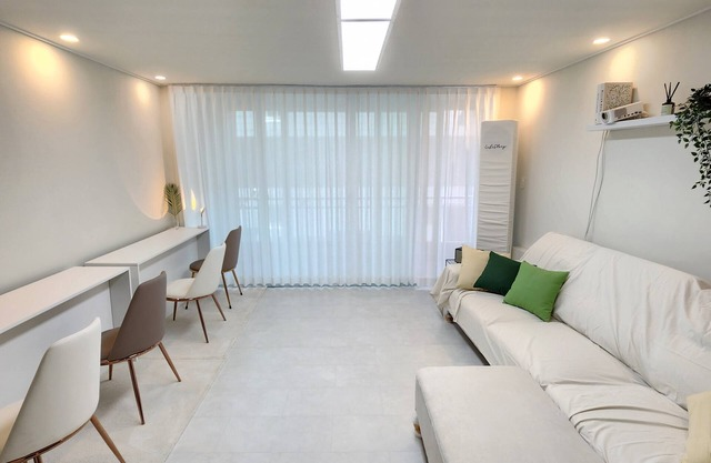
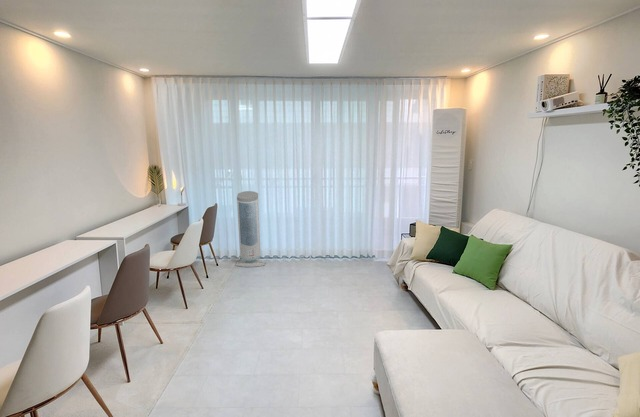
+ air purifier [234,190,267,268]
